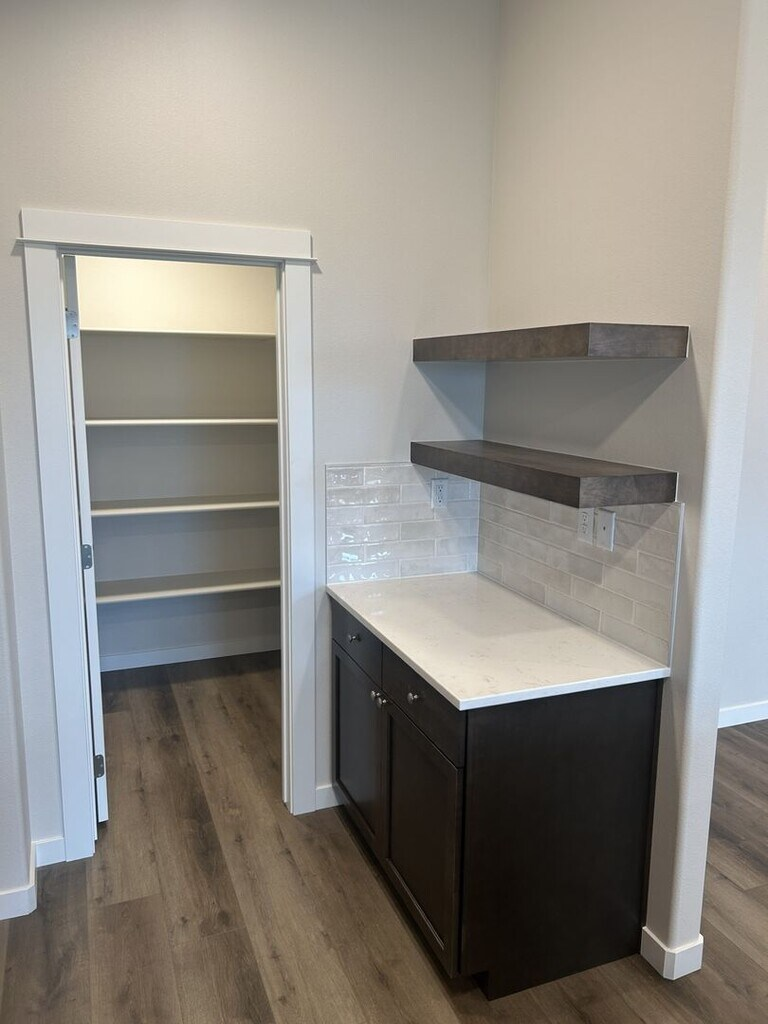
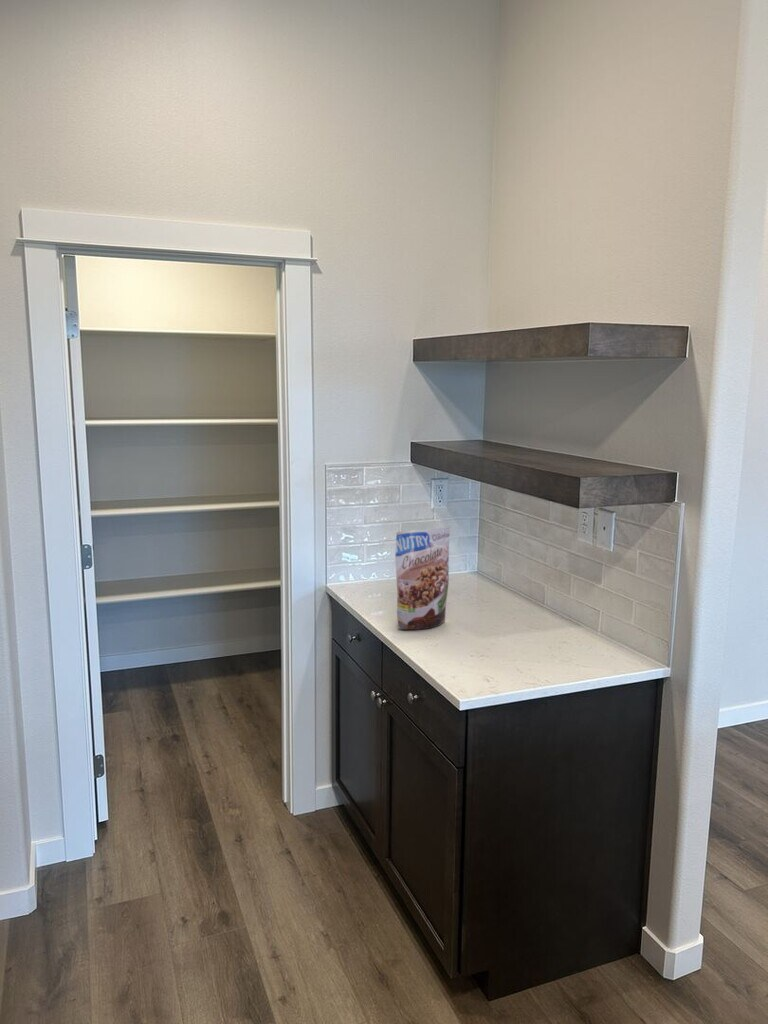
+ granola pouch [394,526,451,631]
